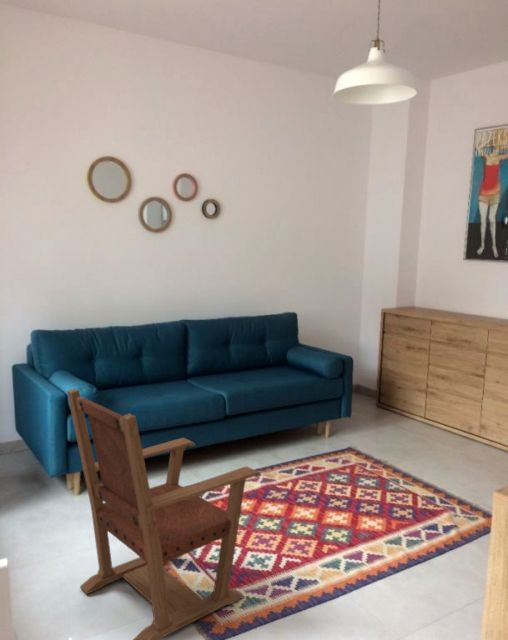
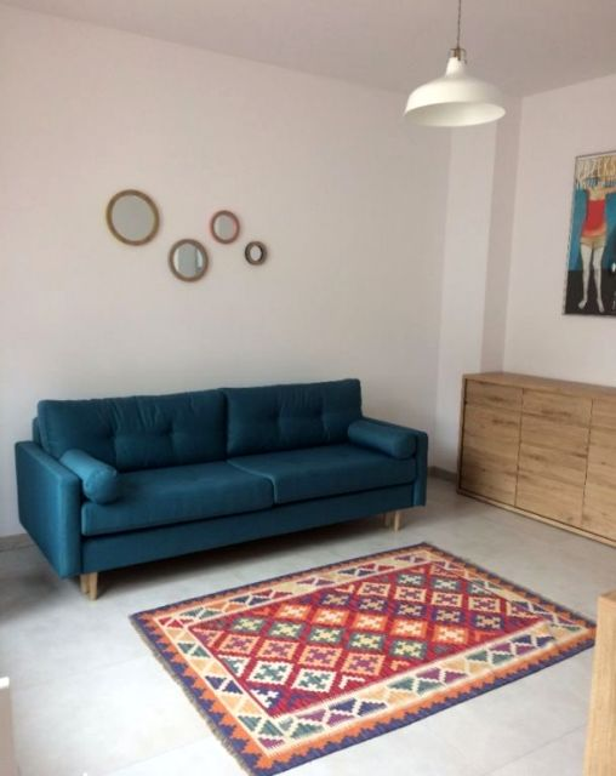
- armchair [66,388,262,640]
